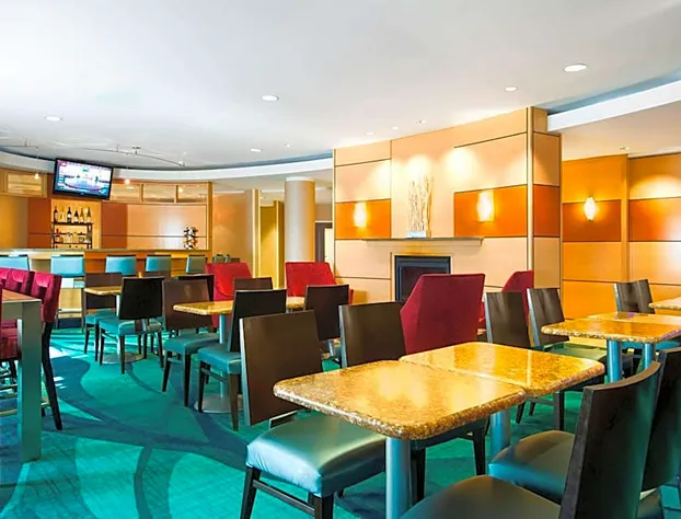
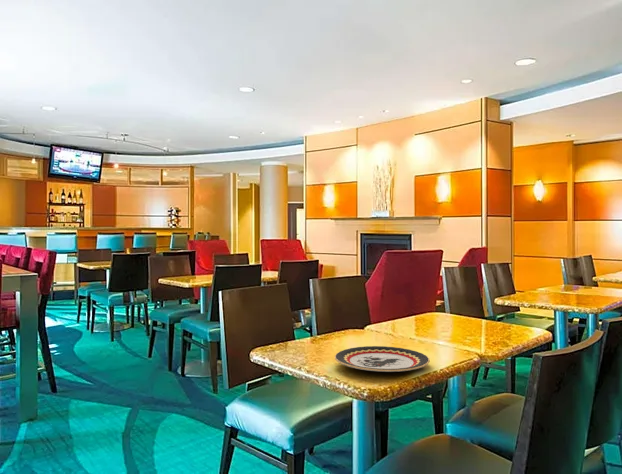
+ plate [334,345,431,373]
